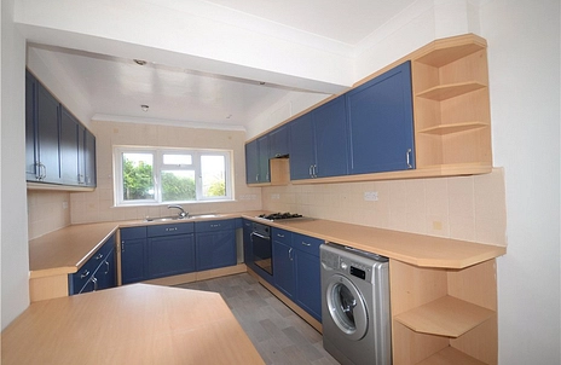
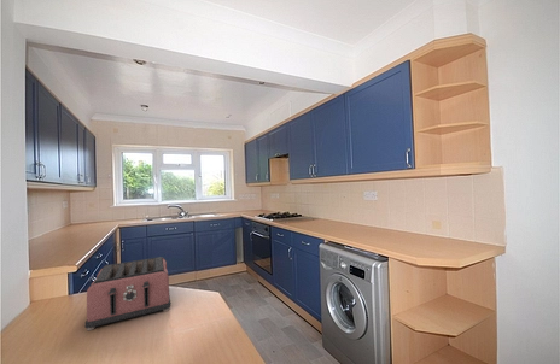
+ toaster [83,256,171,331]
